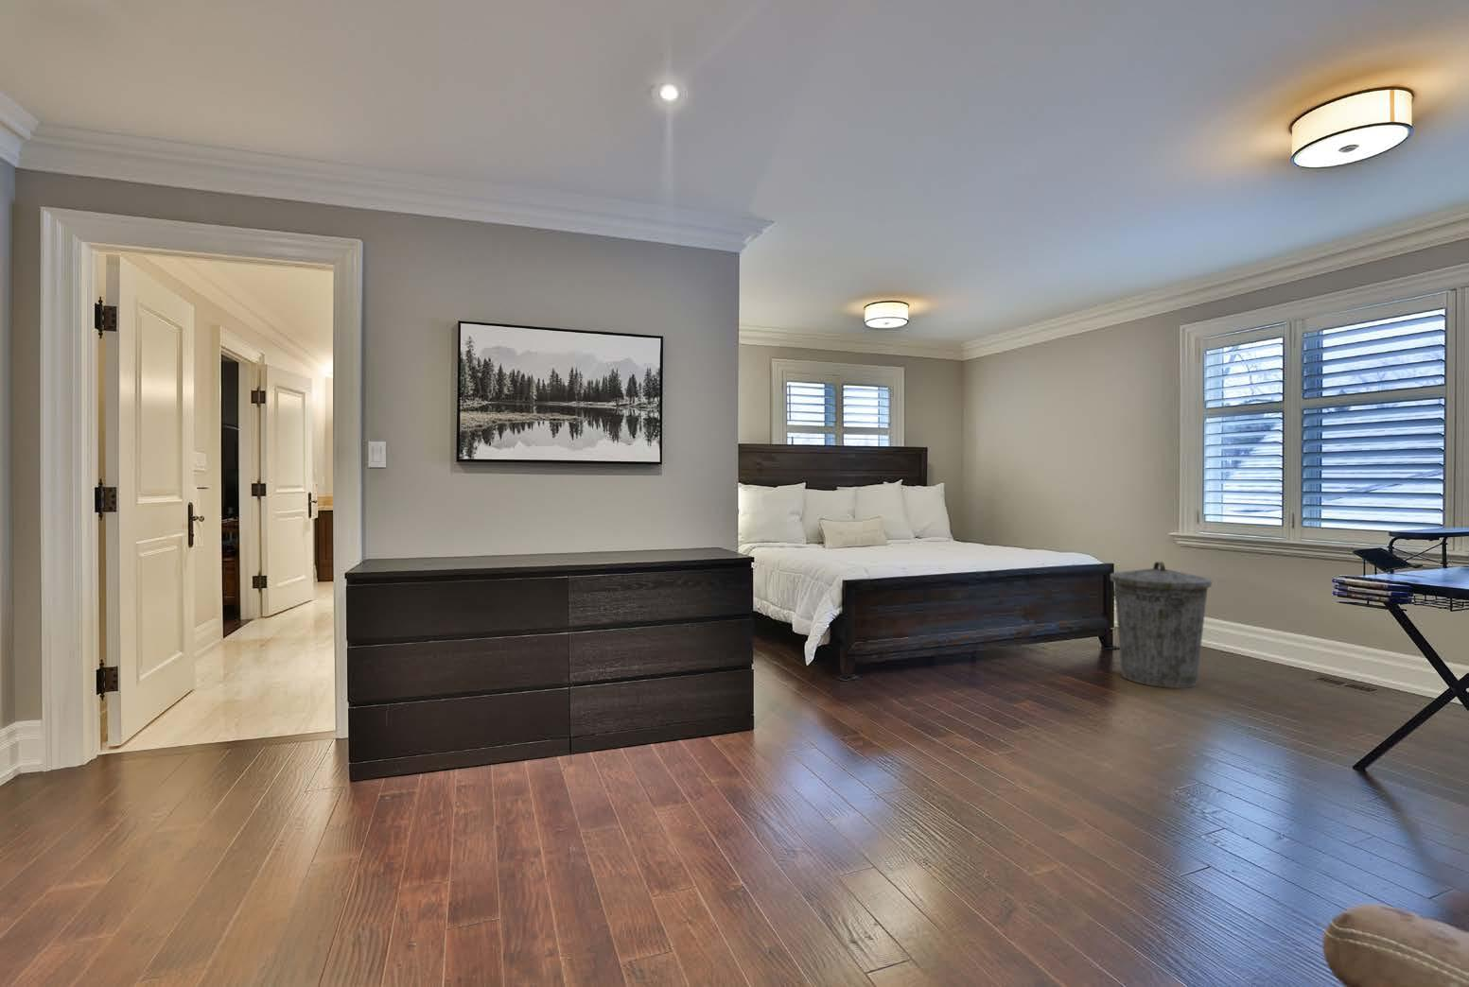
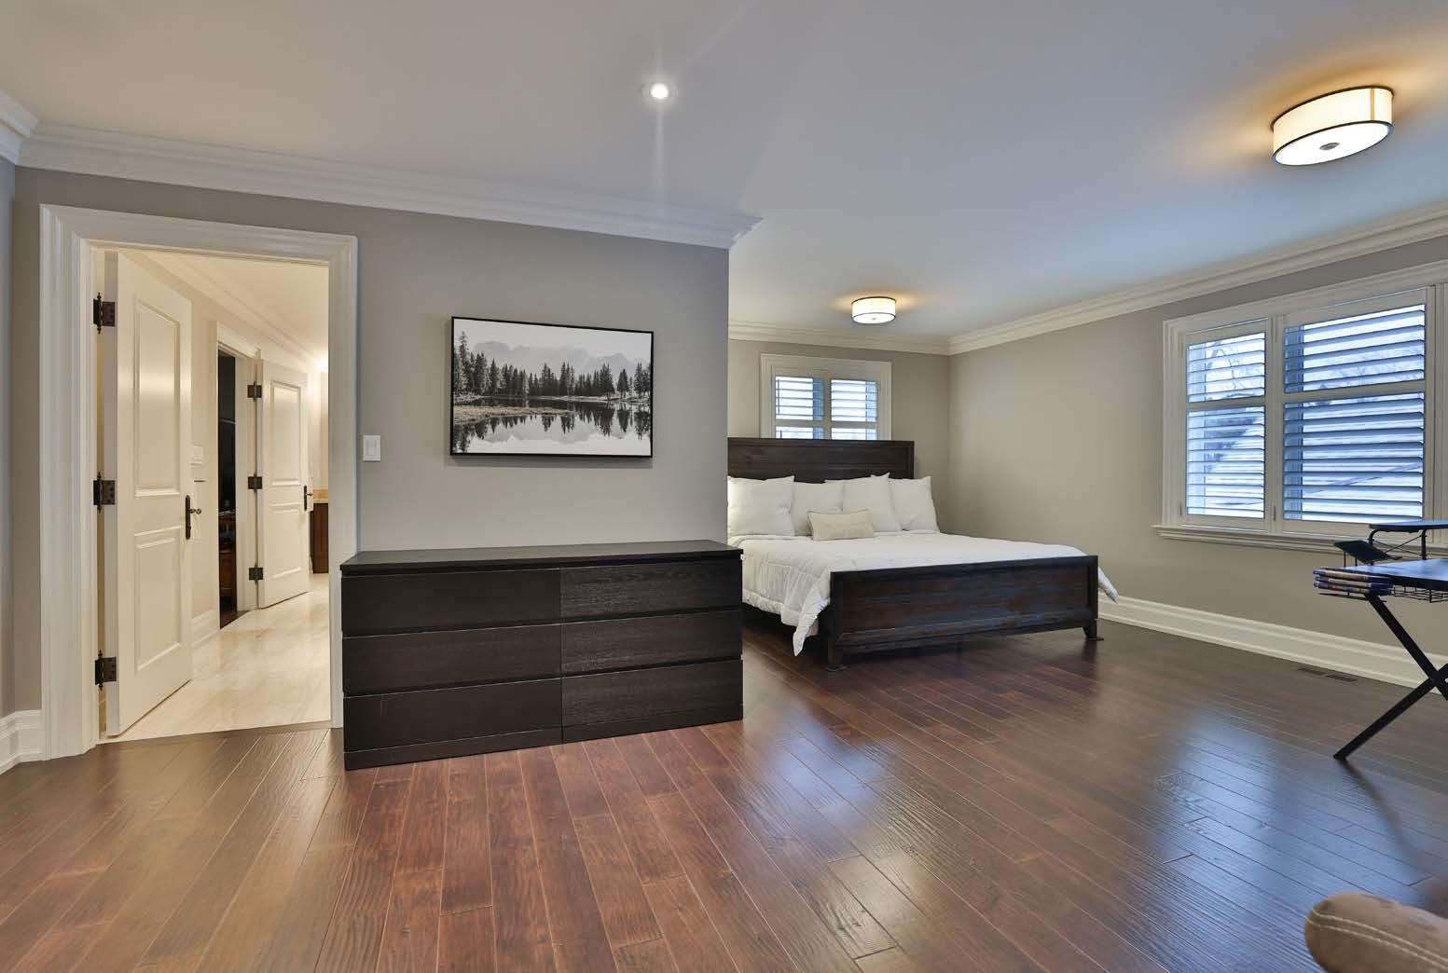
- trash can [1110,561,1212,690]
